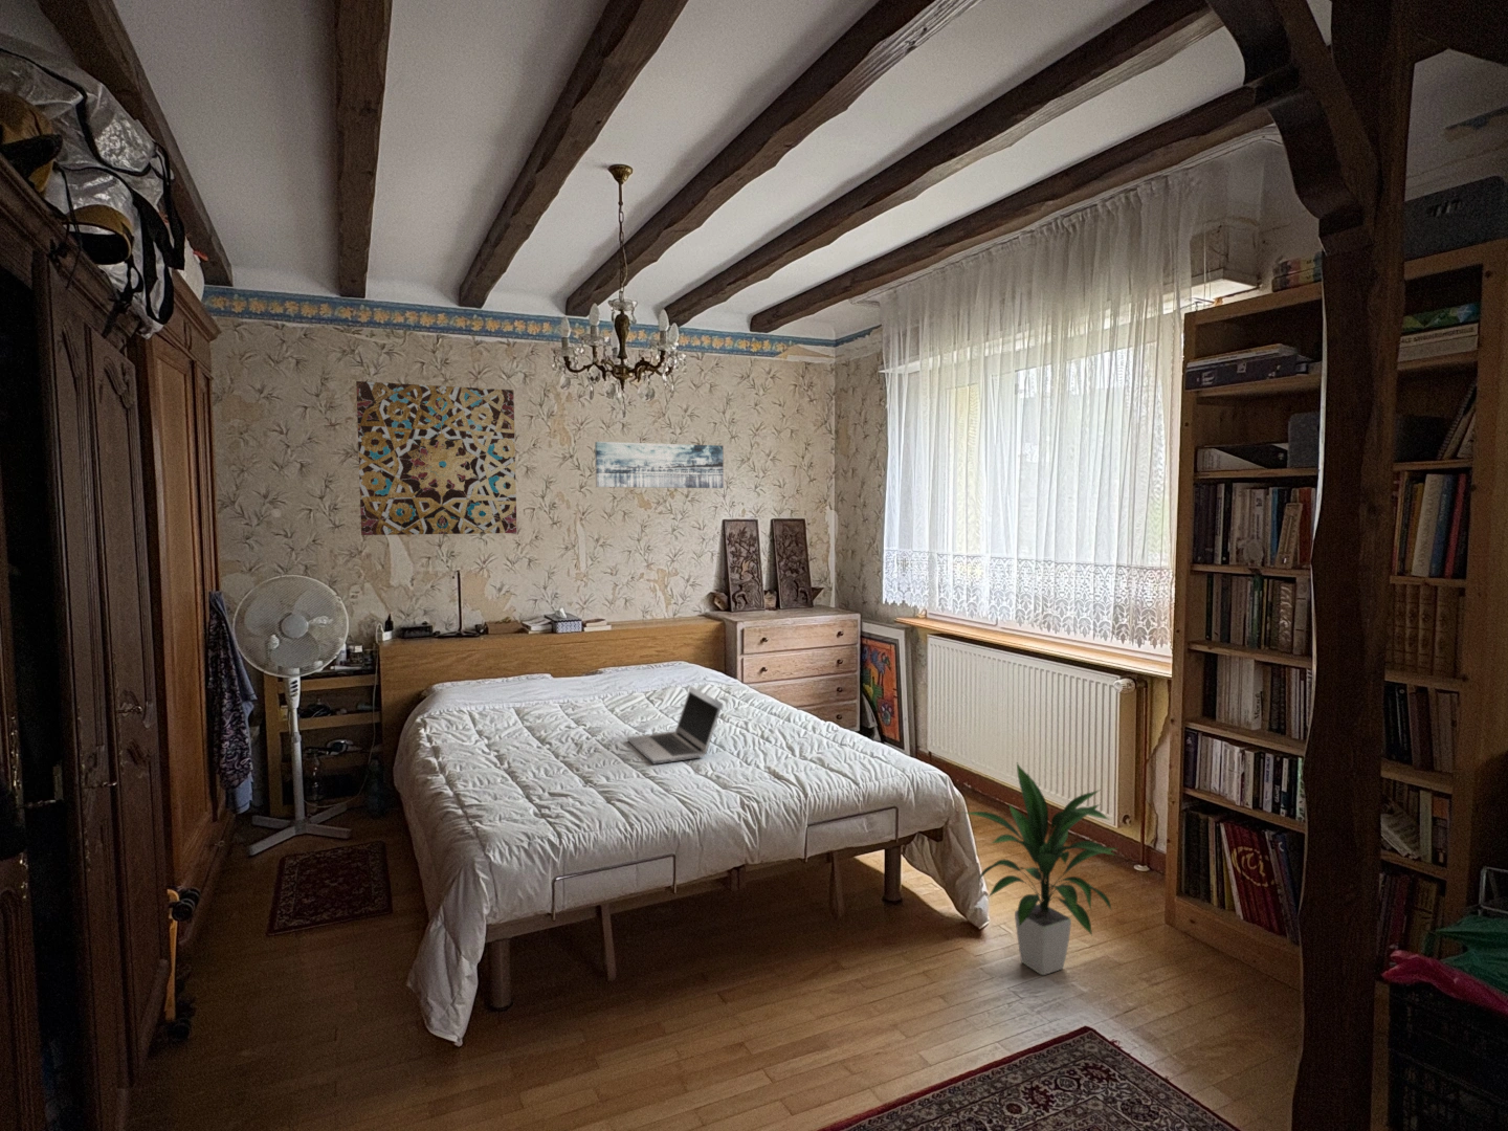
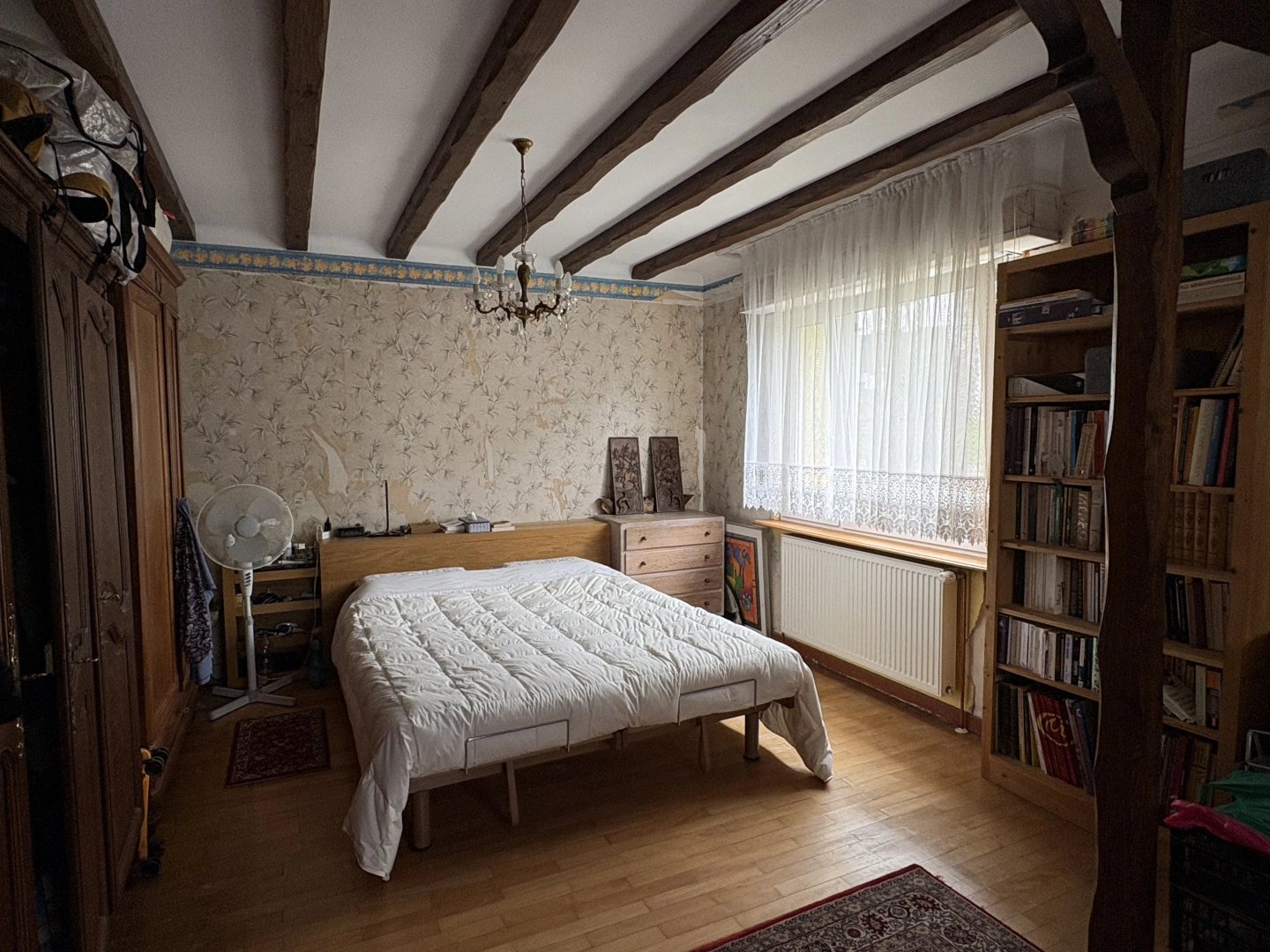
- laptop [626,684,723,765]
- wall art [594,441,724,489]
- indoor plant [963,763,1117,977]
- wall art [355,380,519,536]
